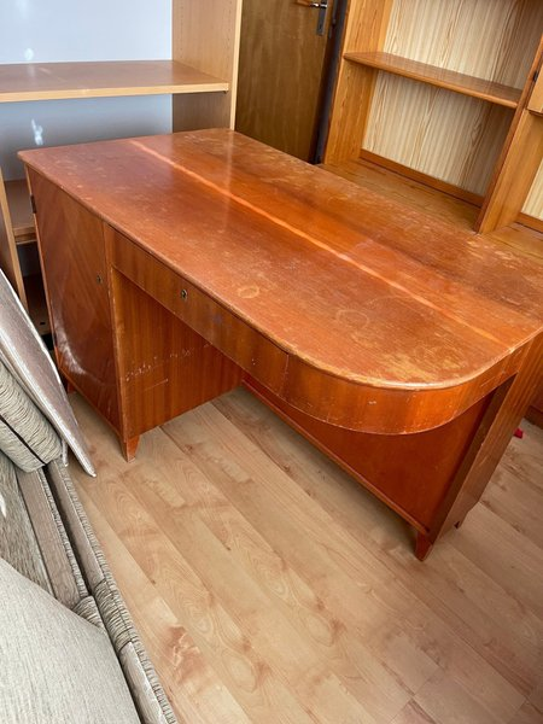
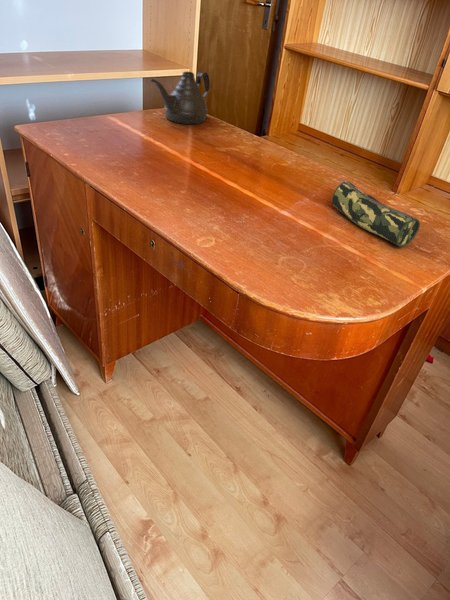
+ teapot [150,70,211,125]
+ pencil case [331,179,421,248]
